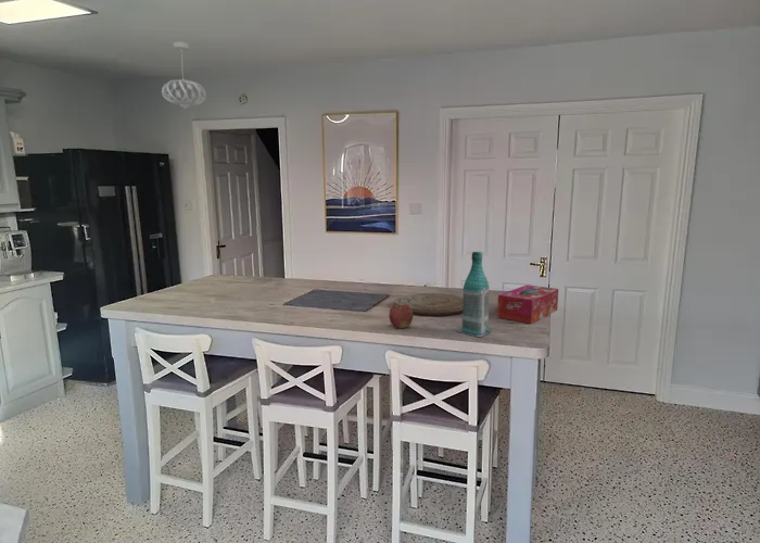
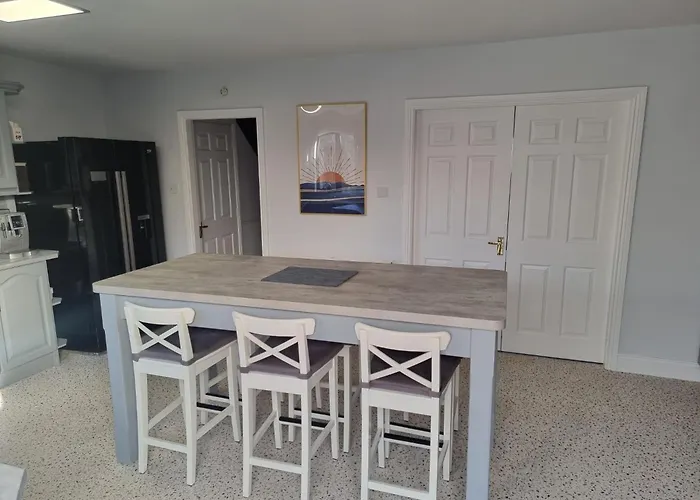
- bottle [455,251,493,338]
- apple [388,302,414,329]
- cutting board [393,292,464,317]
- pendant light [161,40,207,110]
- tissue box [496,283,559,325]
